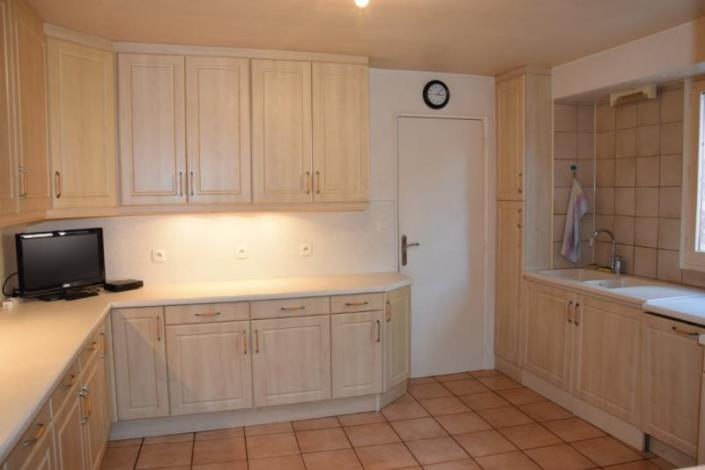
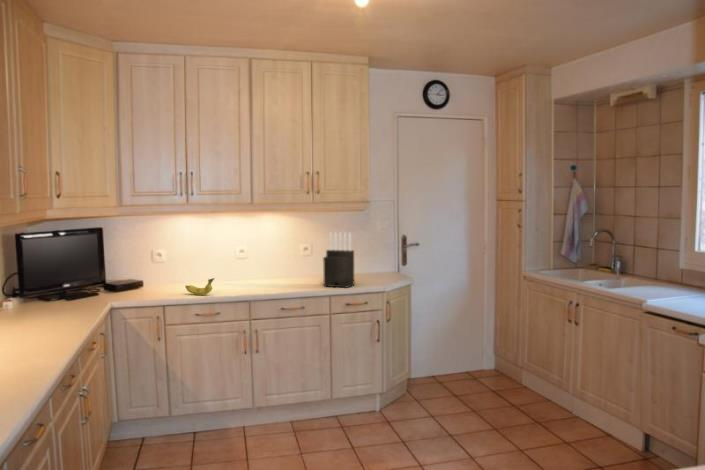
+ knife block [322,232,355,289]
+ fruit [185,277,215,296]
